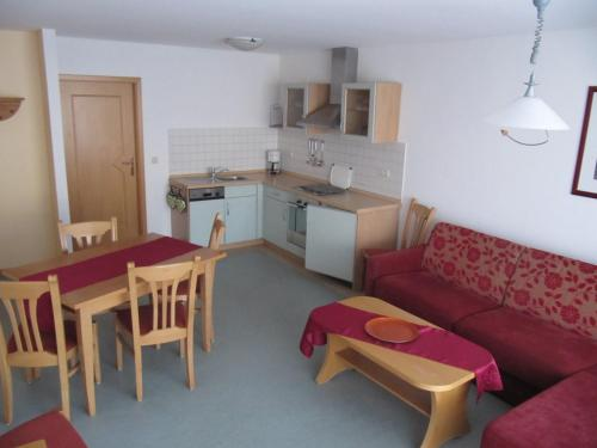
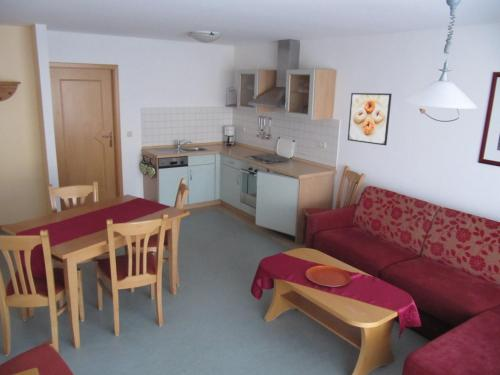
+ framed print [347,92,393,146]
